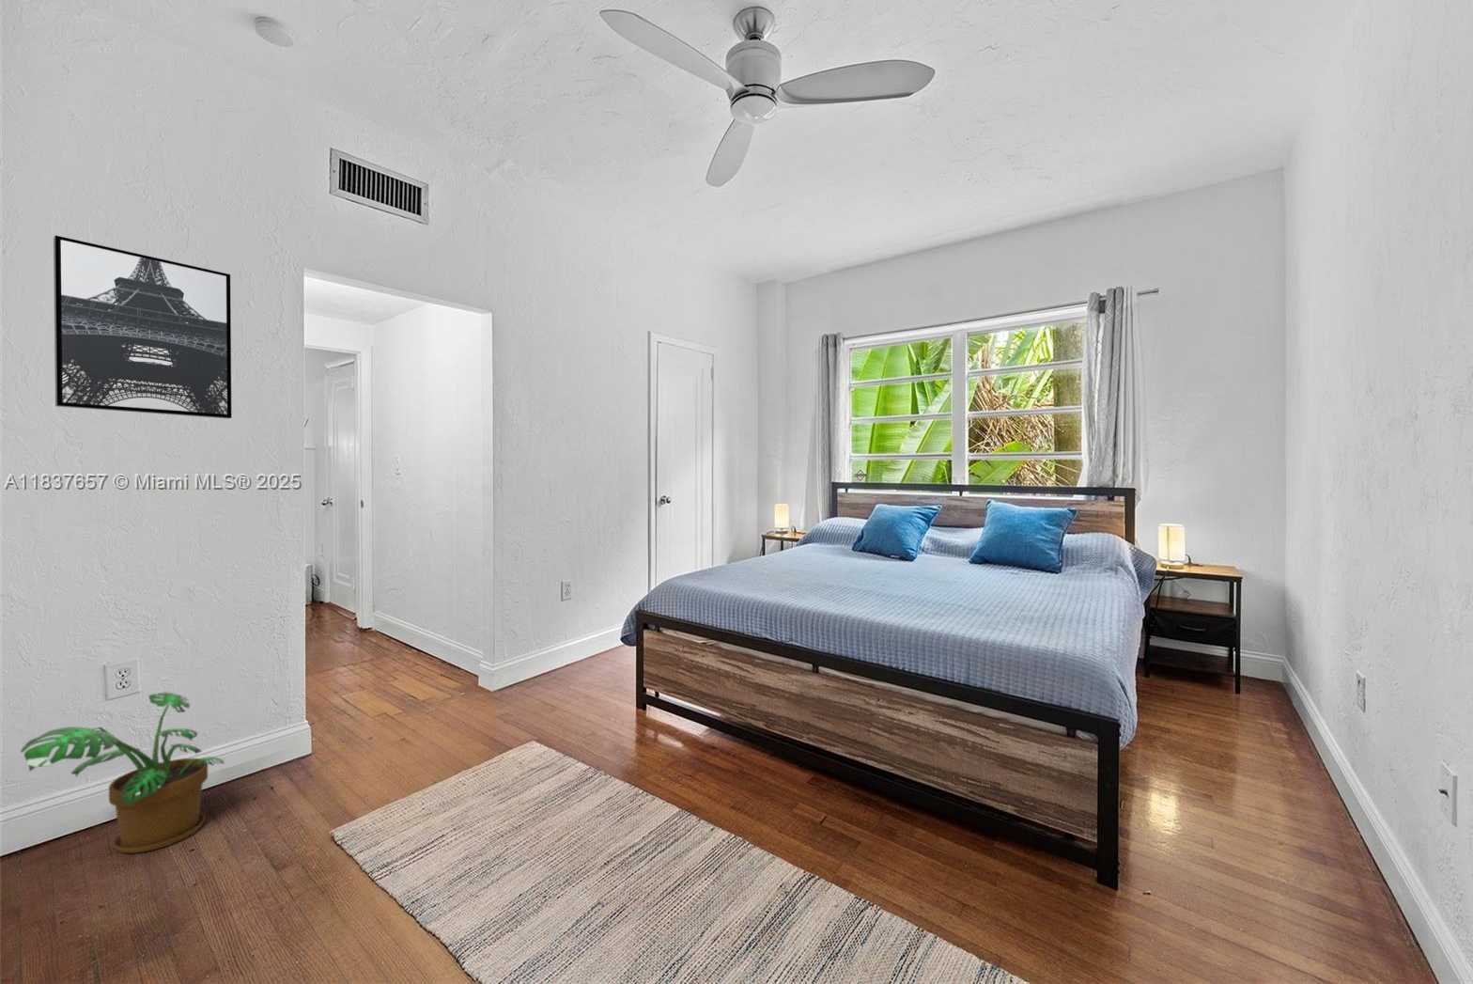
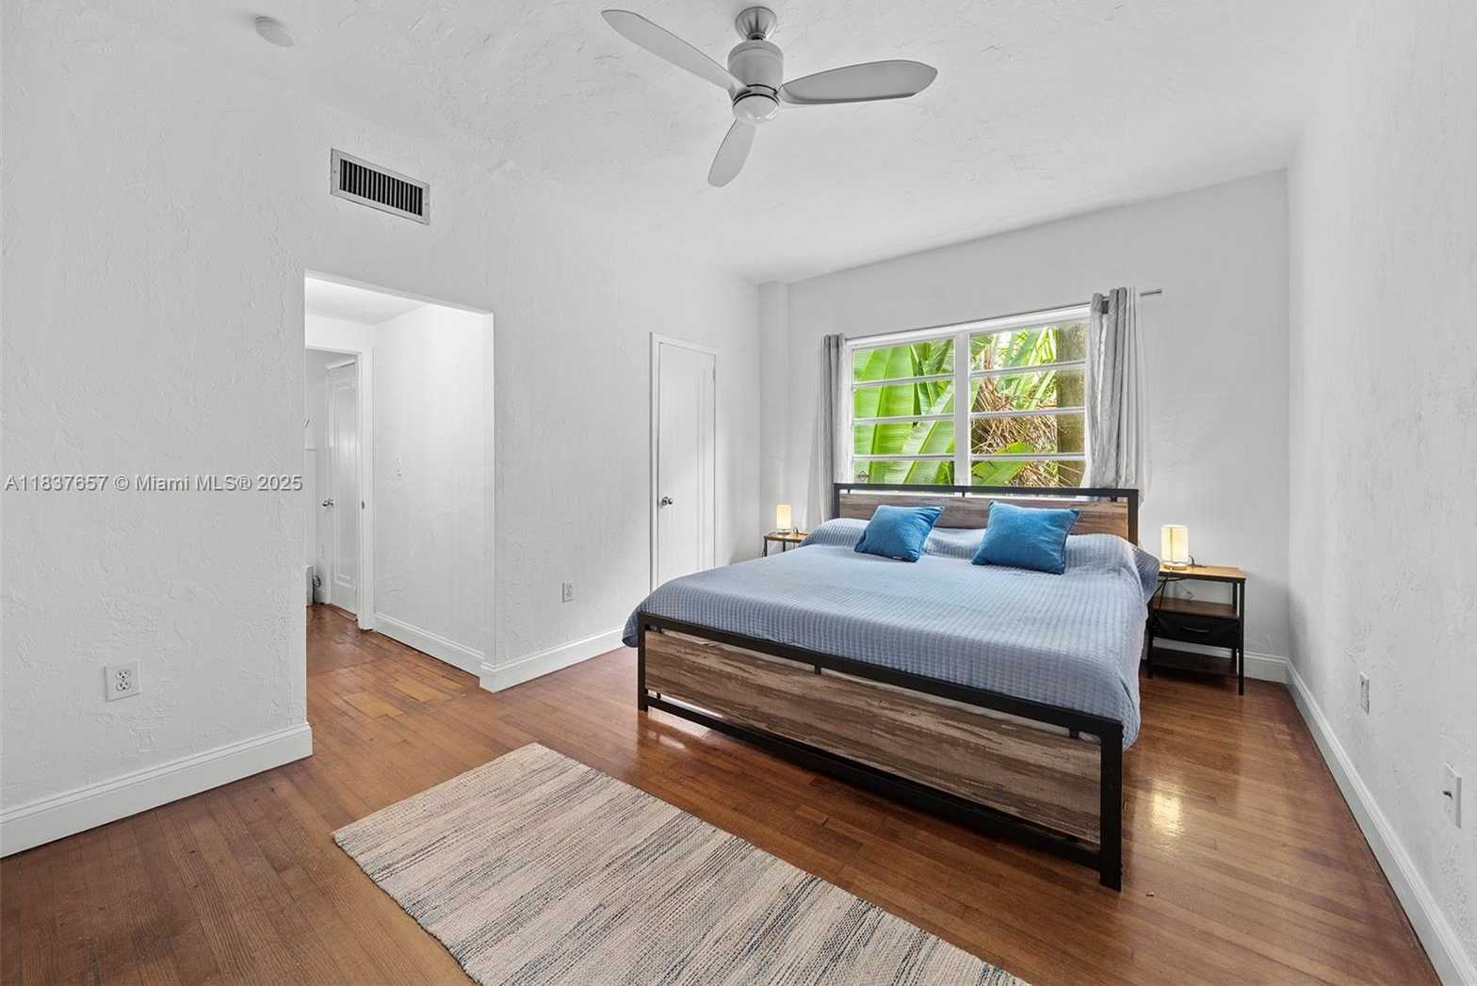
- wall art [53,235,232,420]
- potted plant [20,692,225,854]
